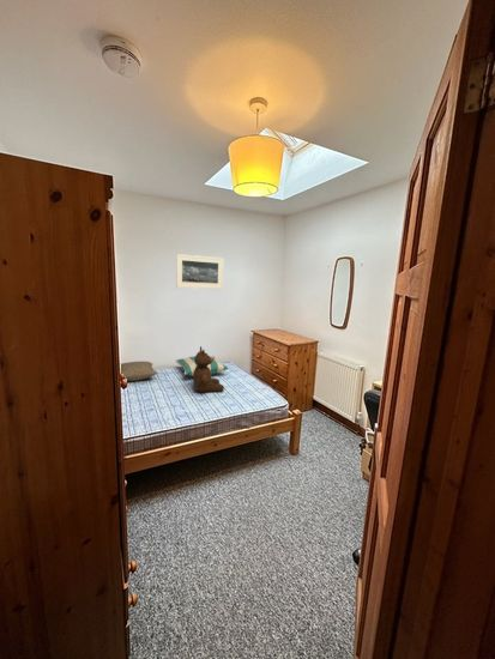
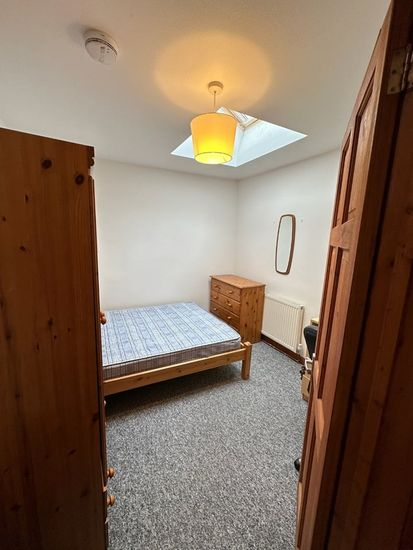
- pillow [120,361,159,382]
- pillow [175,355,229,377]
- teddy bear [192,345,225,393]
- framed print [175,253,224,290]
